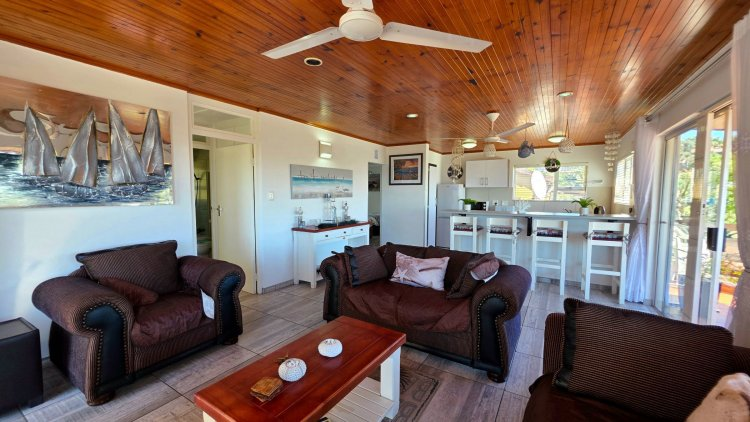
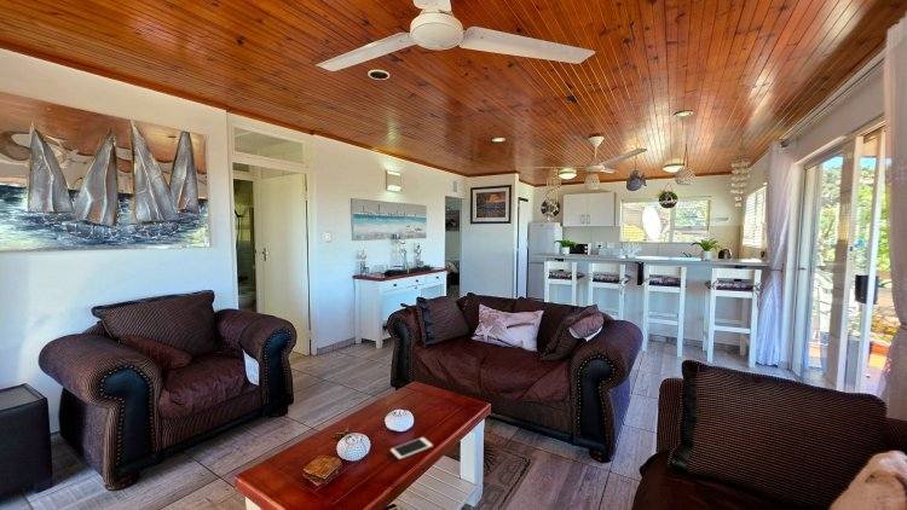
+ cell phone [389,436,434,460]
